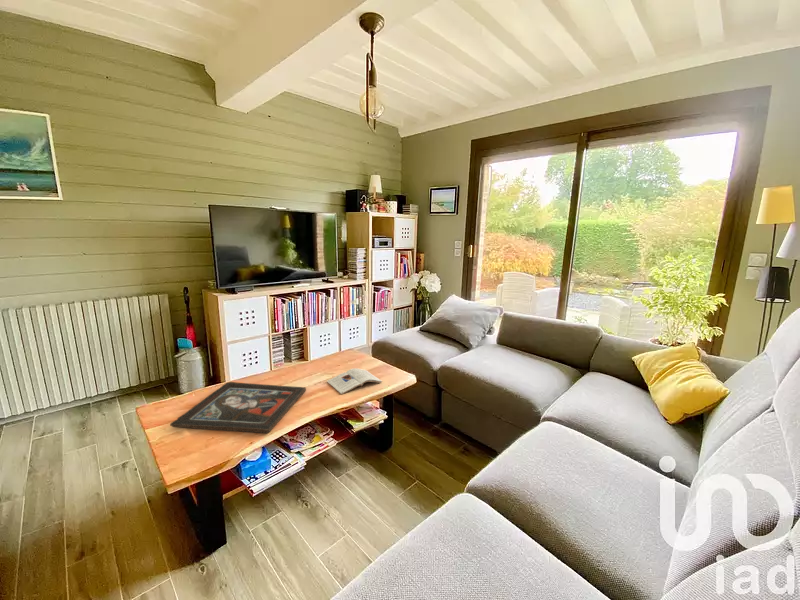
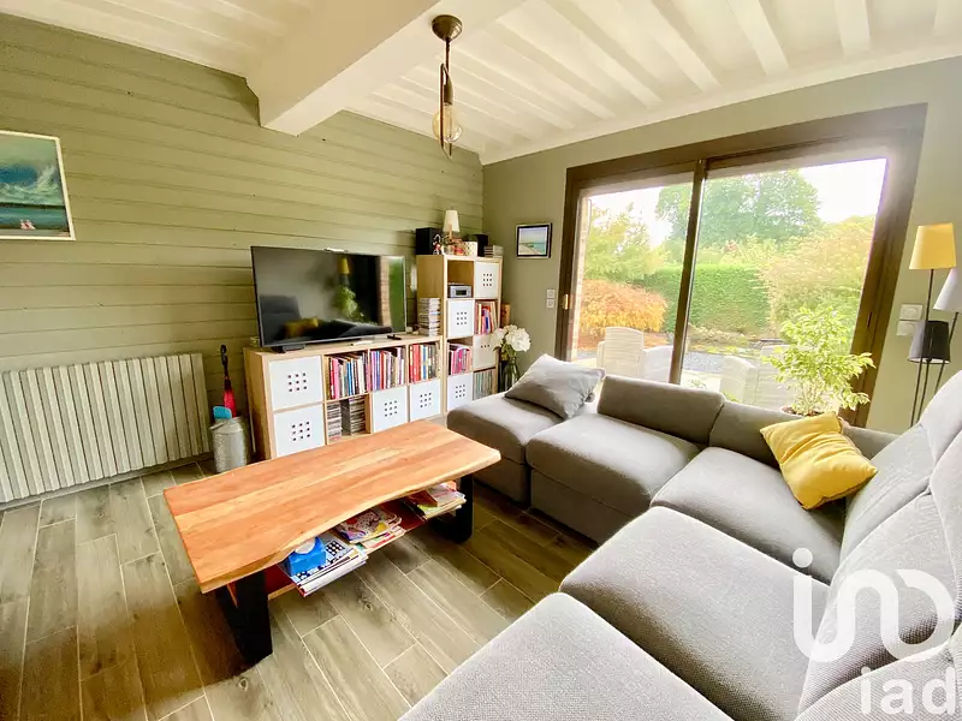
- religious icon [169,381,307,434]
- magazine [326,367,383,395]
